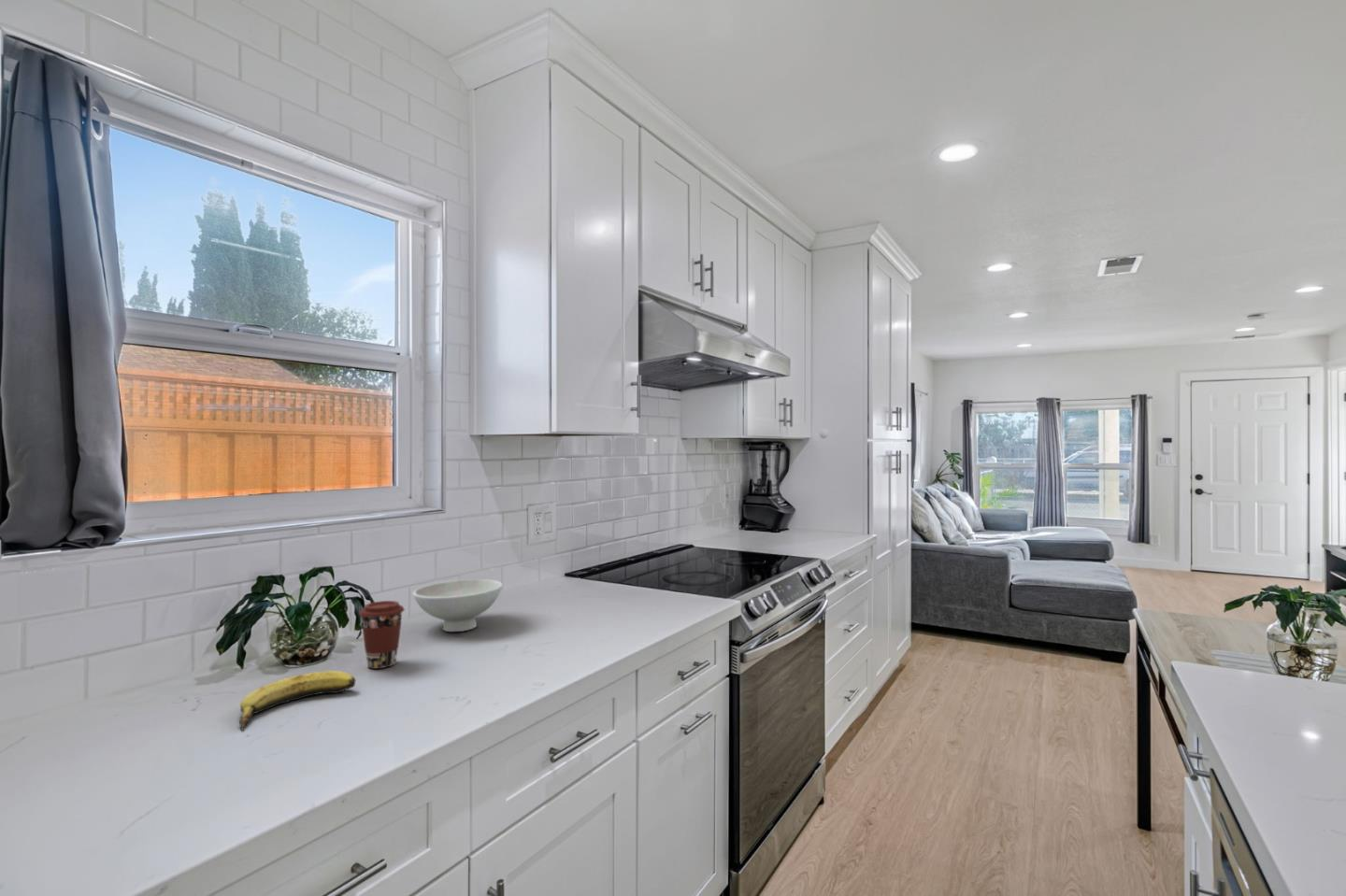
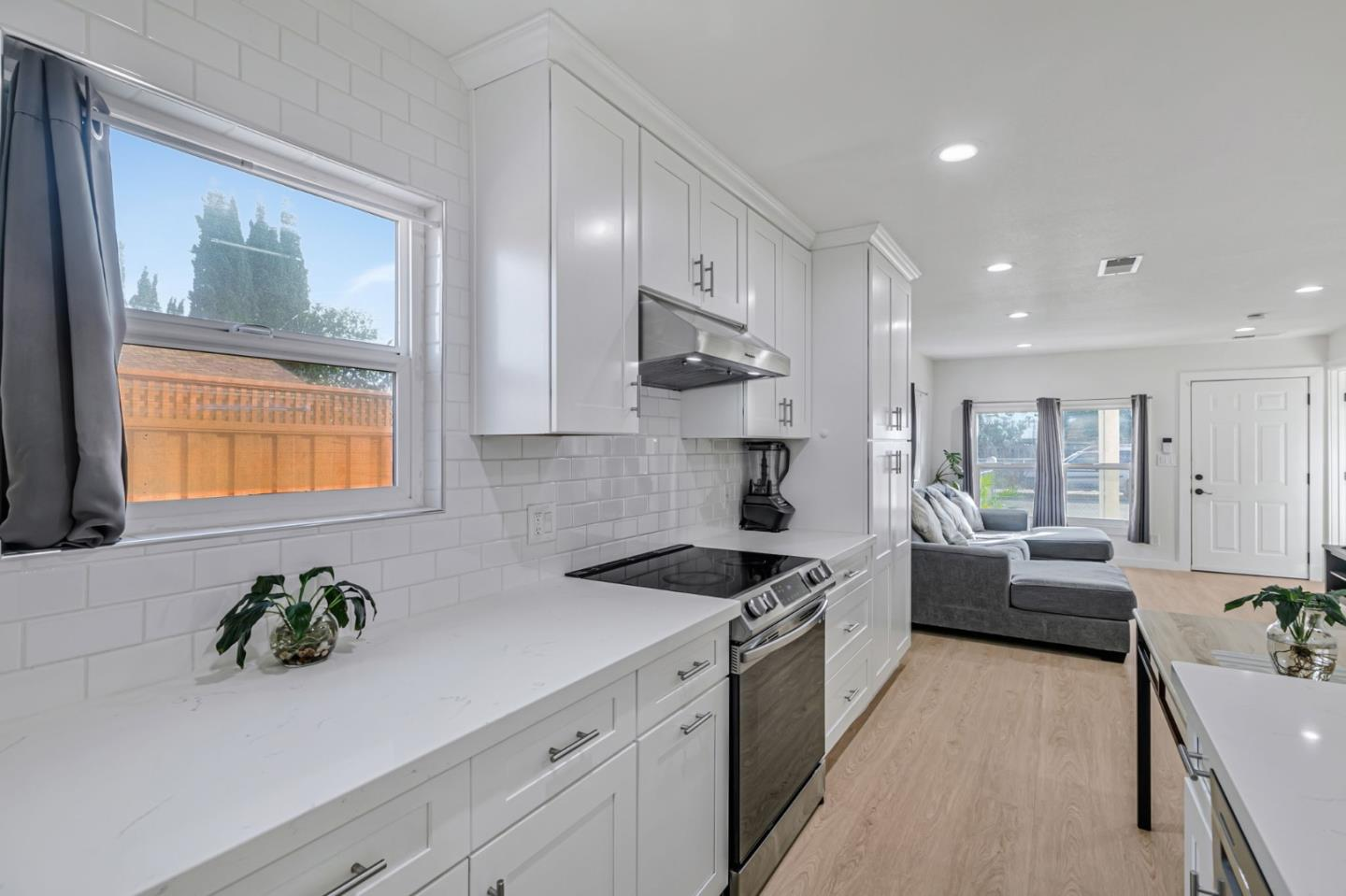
- banana [238,670,356,732]
- coffee cup [358,600,406,669]
- bowl [412,578,504,633]
